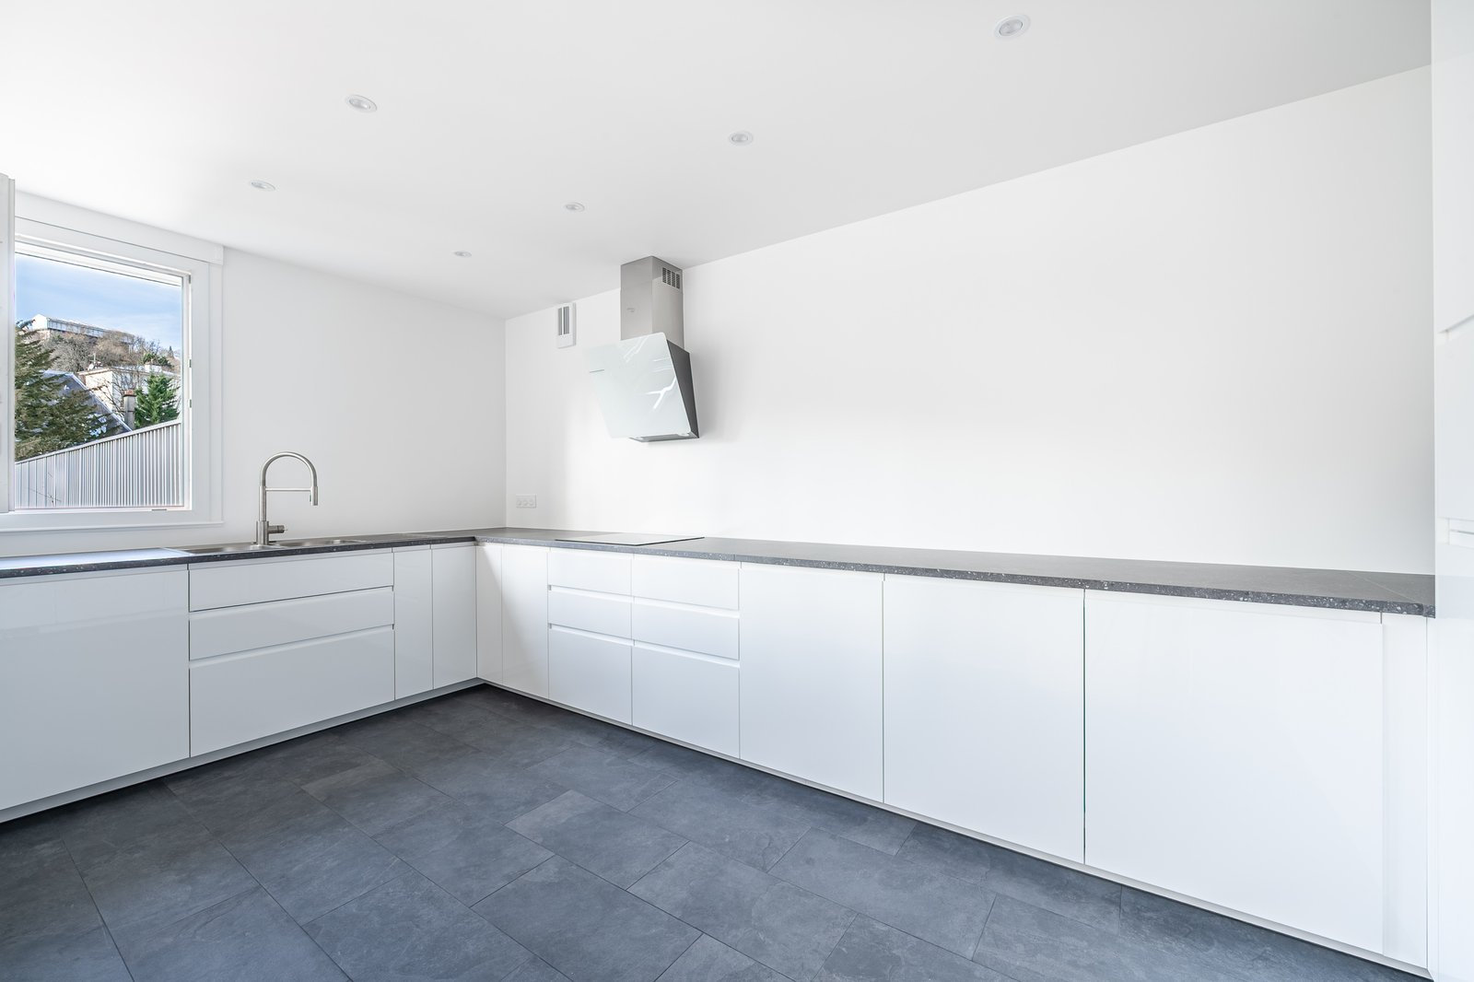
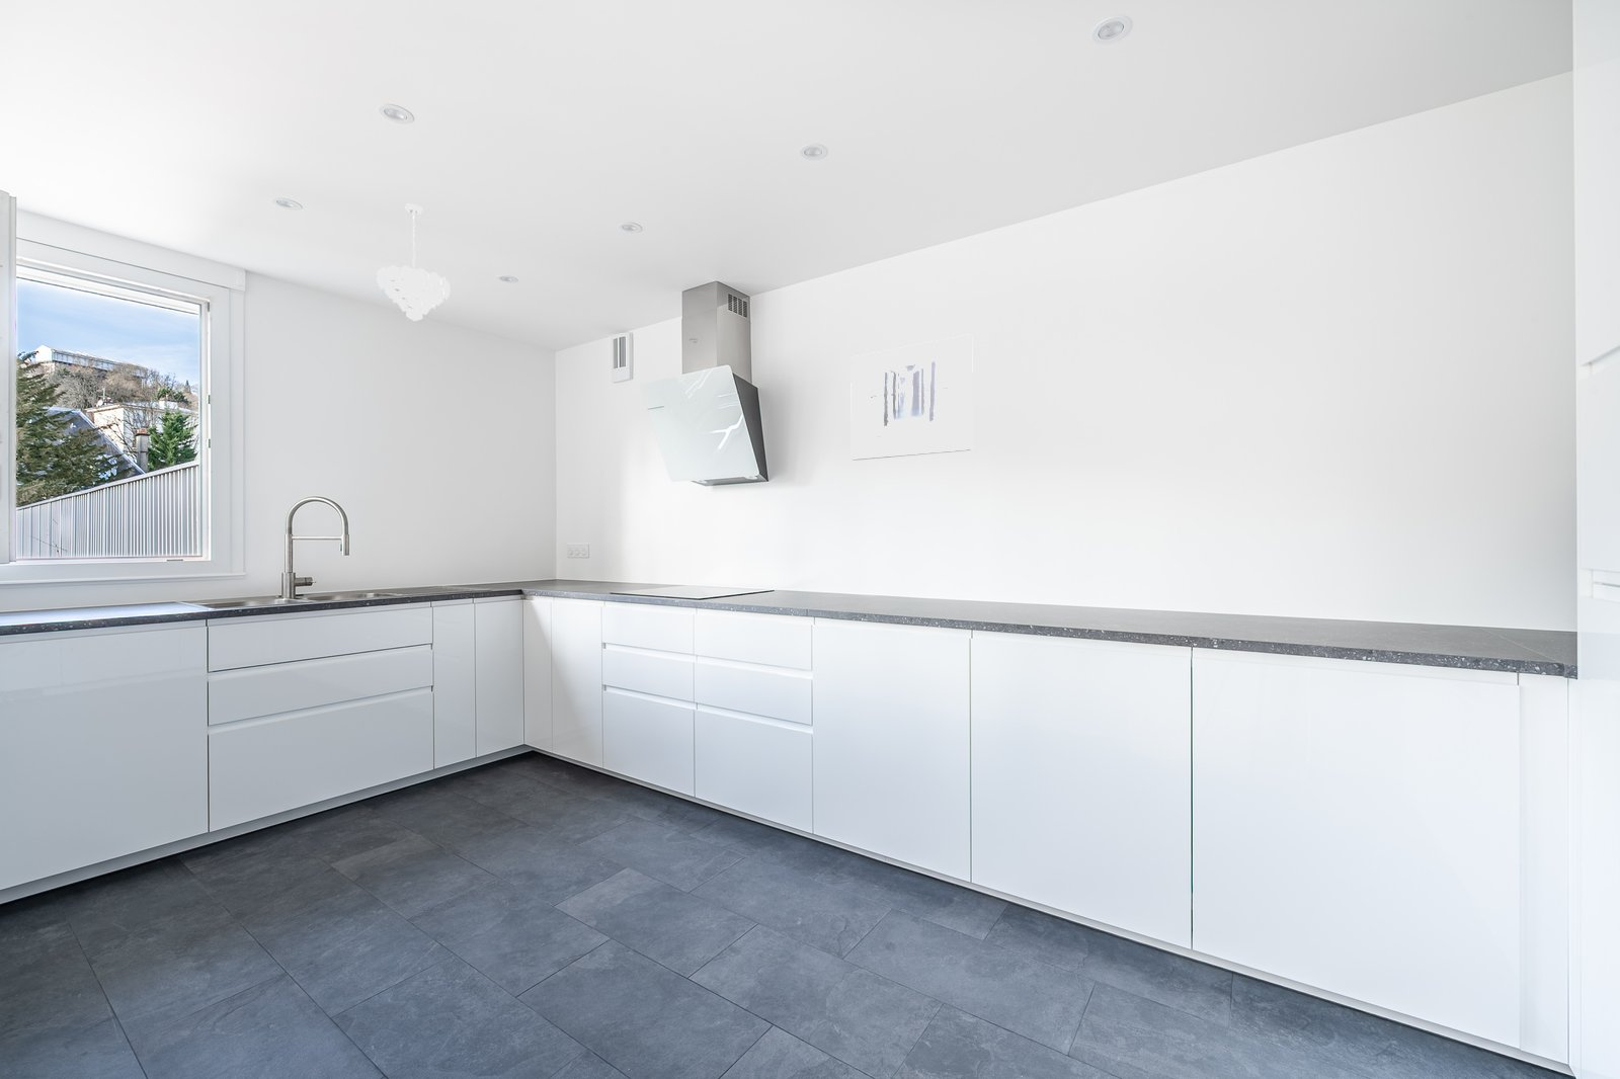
+ pendant light [376,204,450,322]
+ wall art [849,334,974,461]
